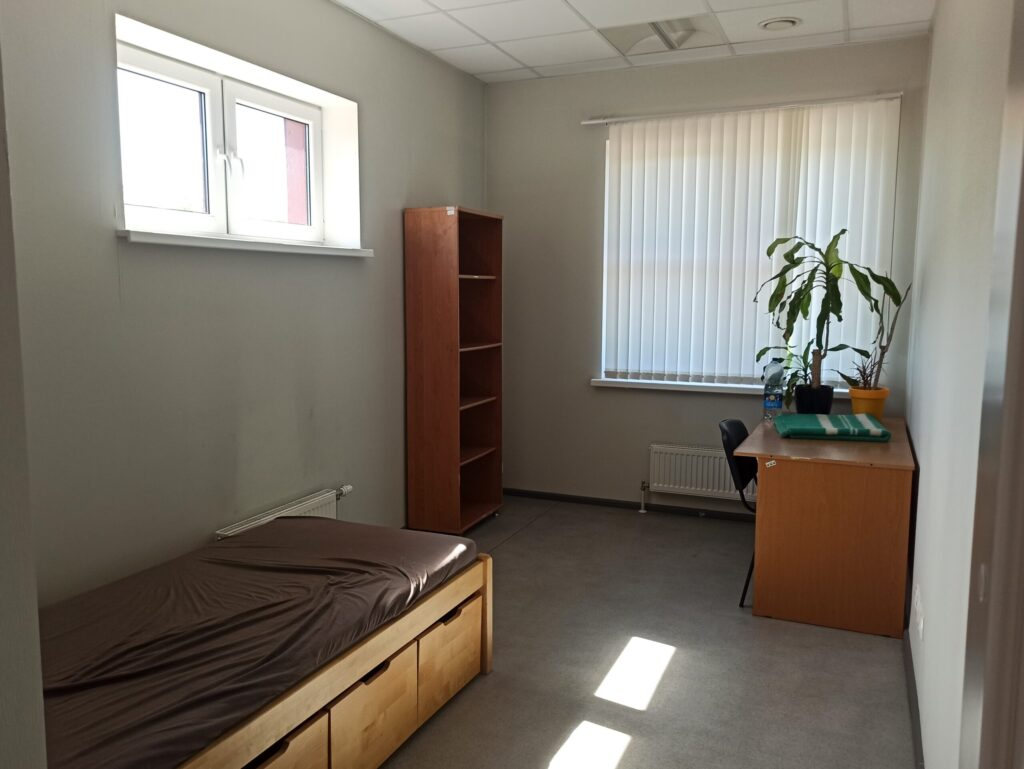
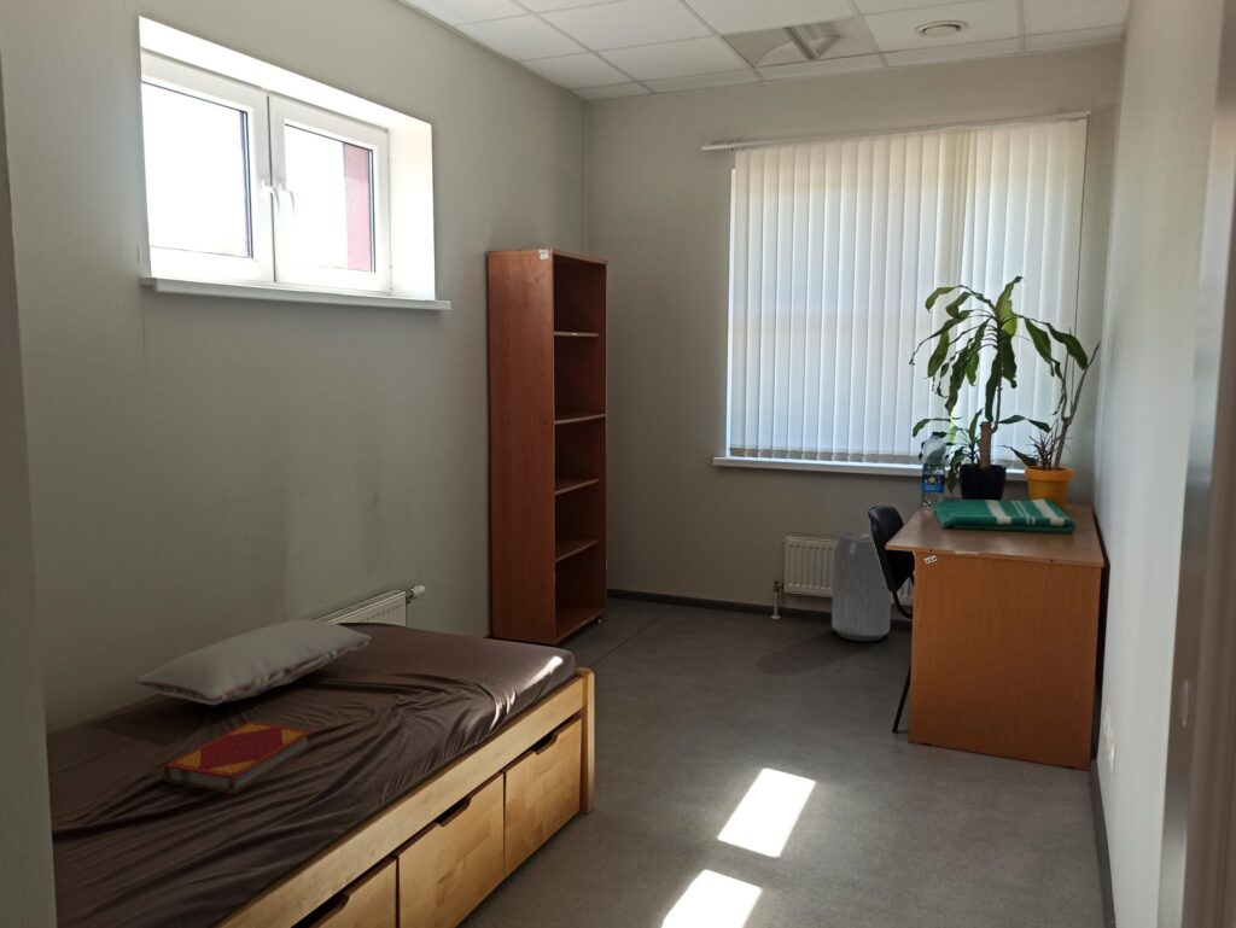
+ hardback book [162,720,315,795]
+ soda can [830,531,892,642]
+ pillow [134,618,373,706]
